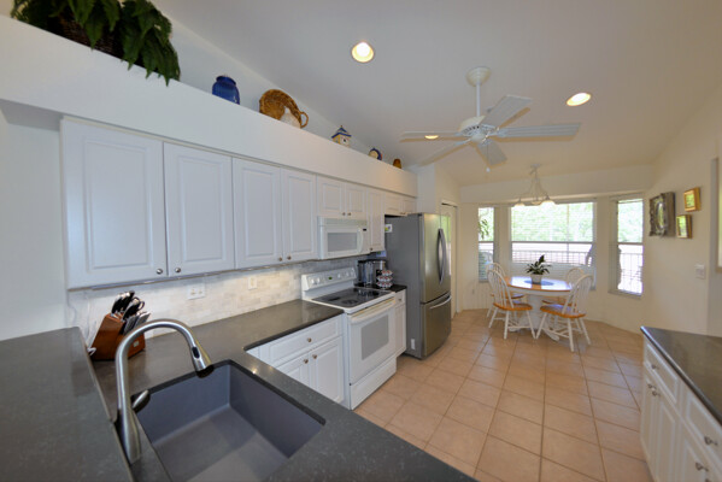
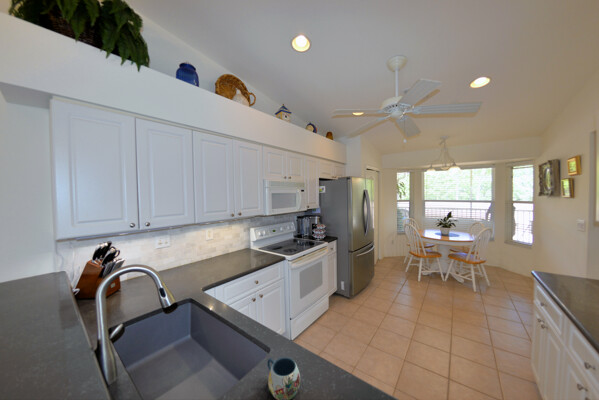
+ mug [266,356,301,400]
